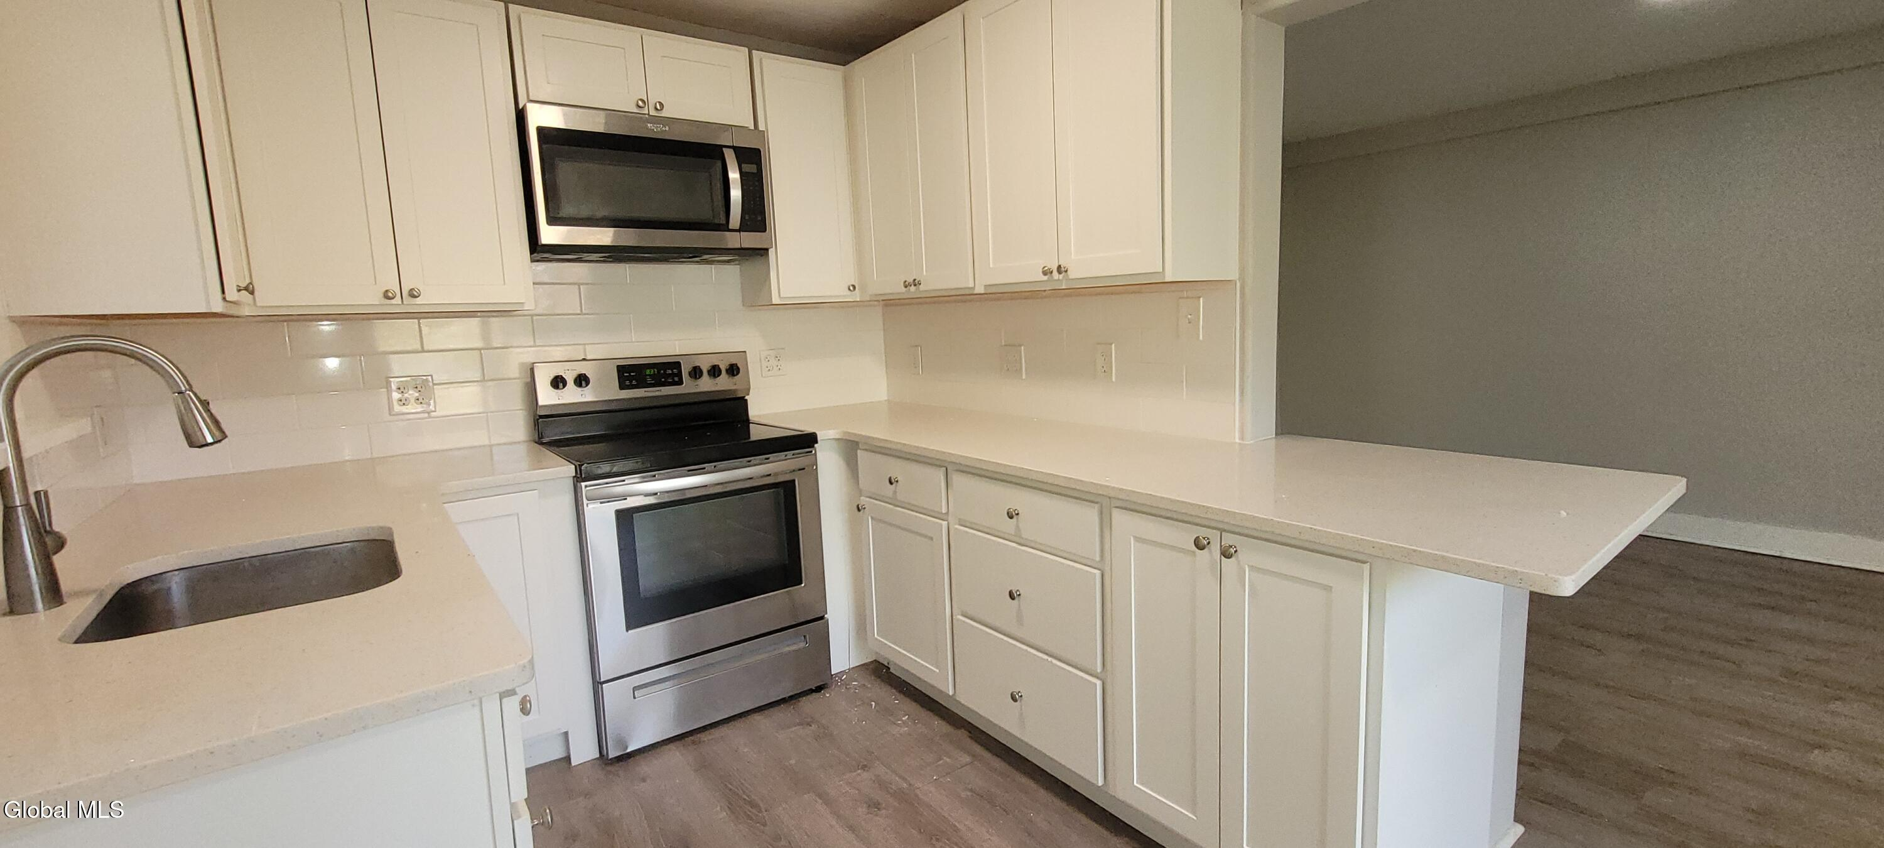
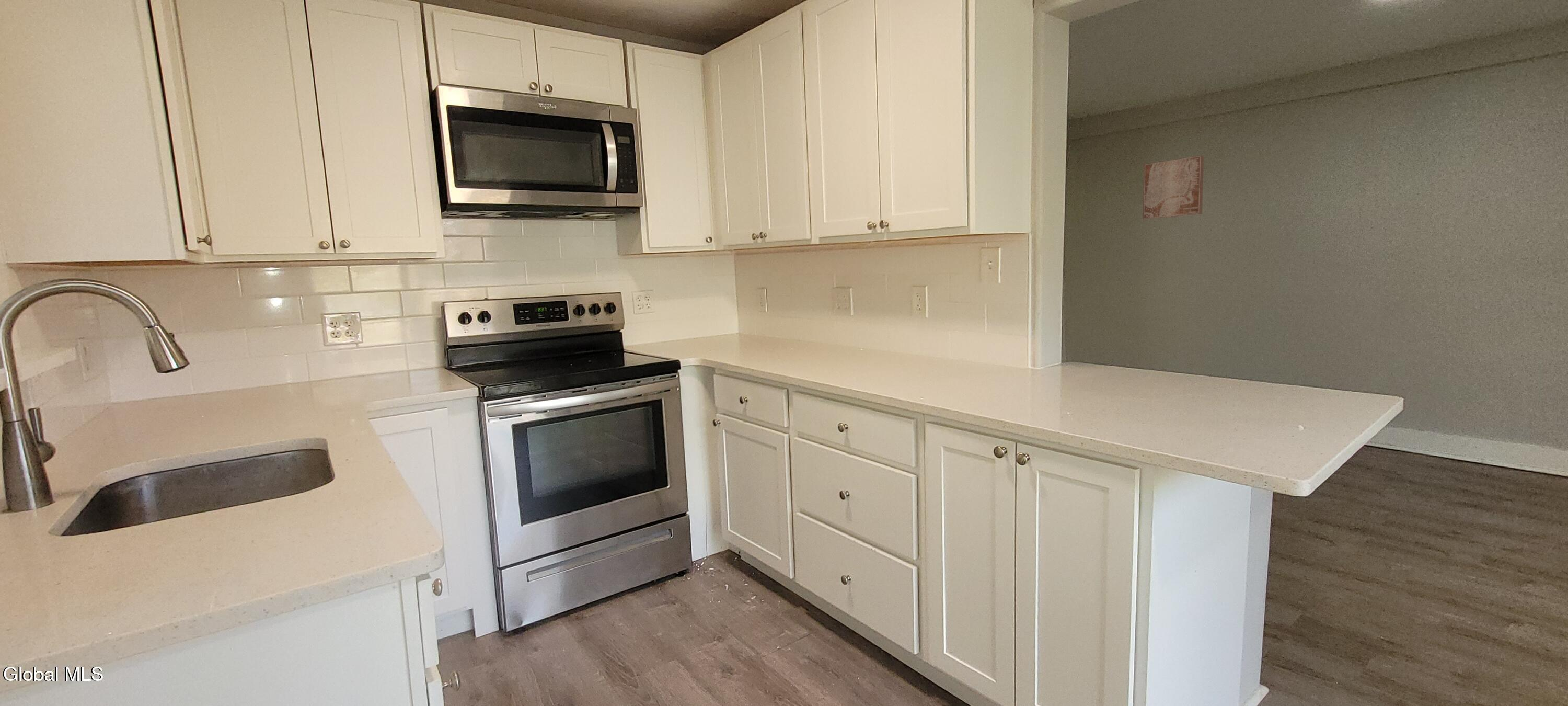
+ wall art [1142,155,1204,220]
